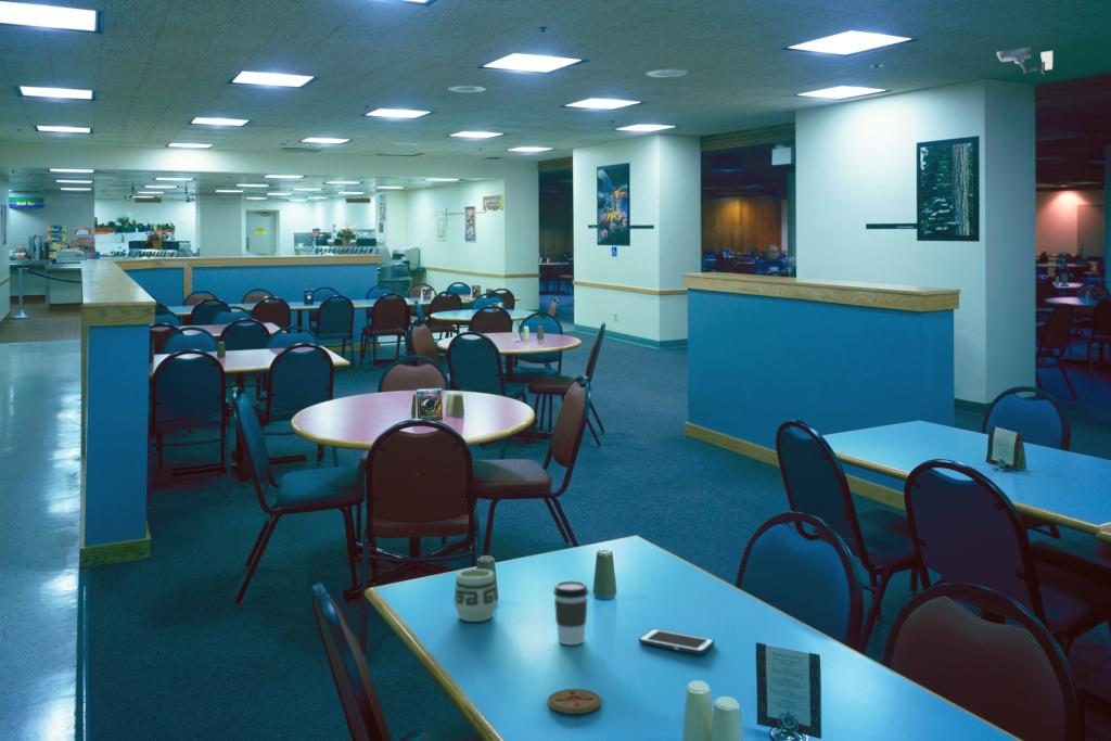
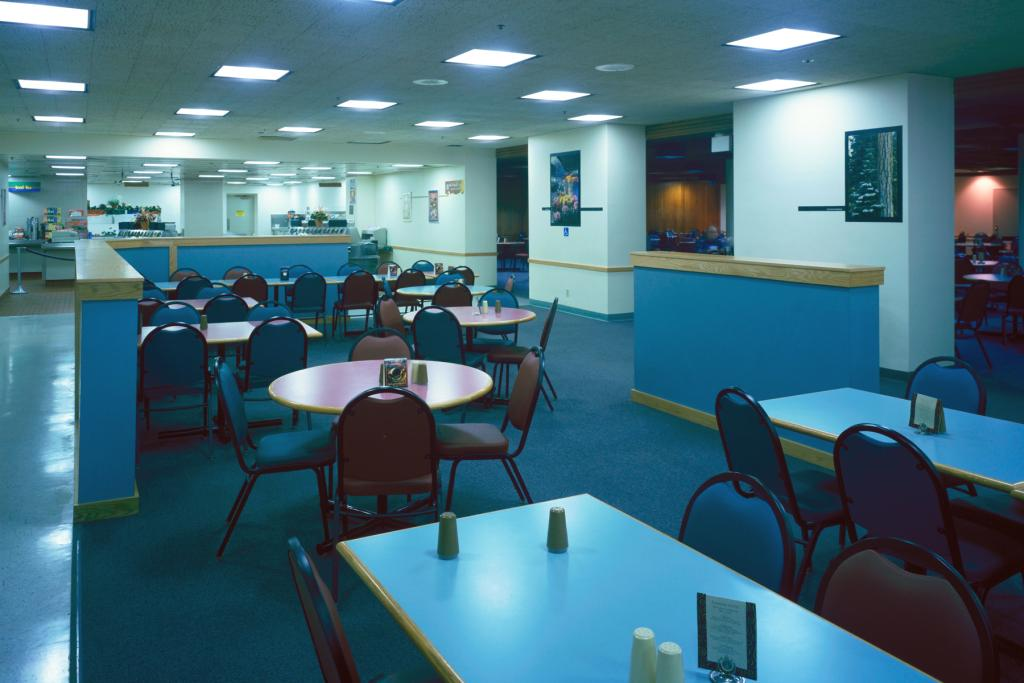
- cell phone [638,628,716,655]
- security camera [996,46,1053,75]
- coffee cup [552,579,589,647]
- coaster [547,688,602,715]
- cup [452,567,498,623]
